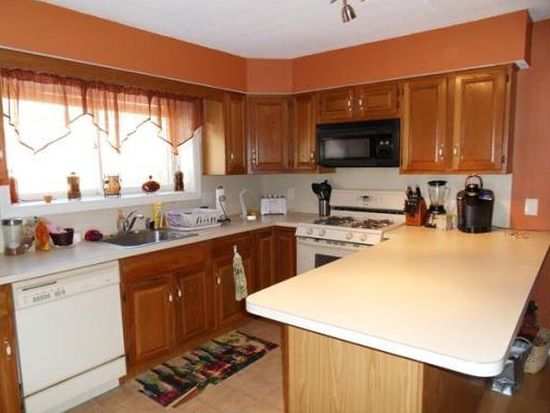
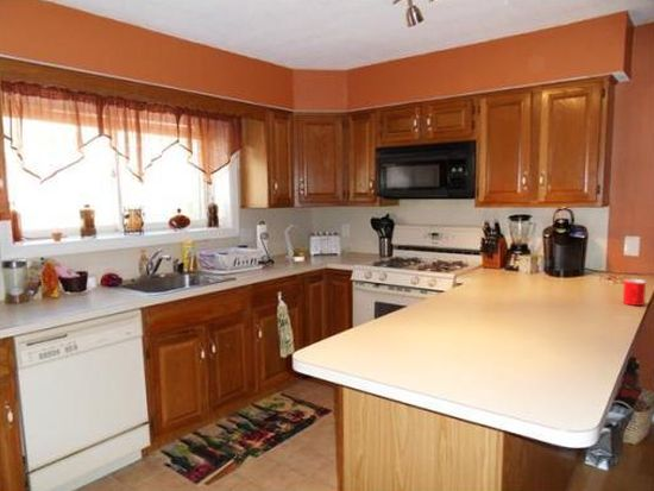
+ cup [622,278,647,307]
